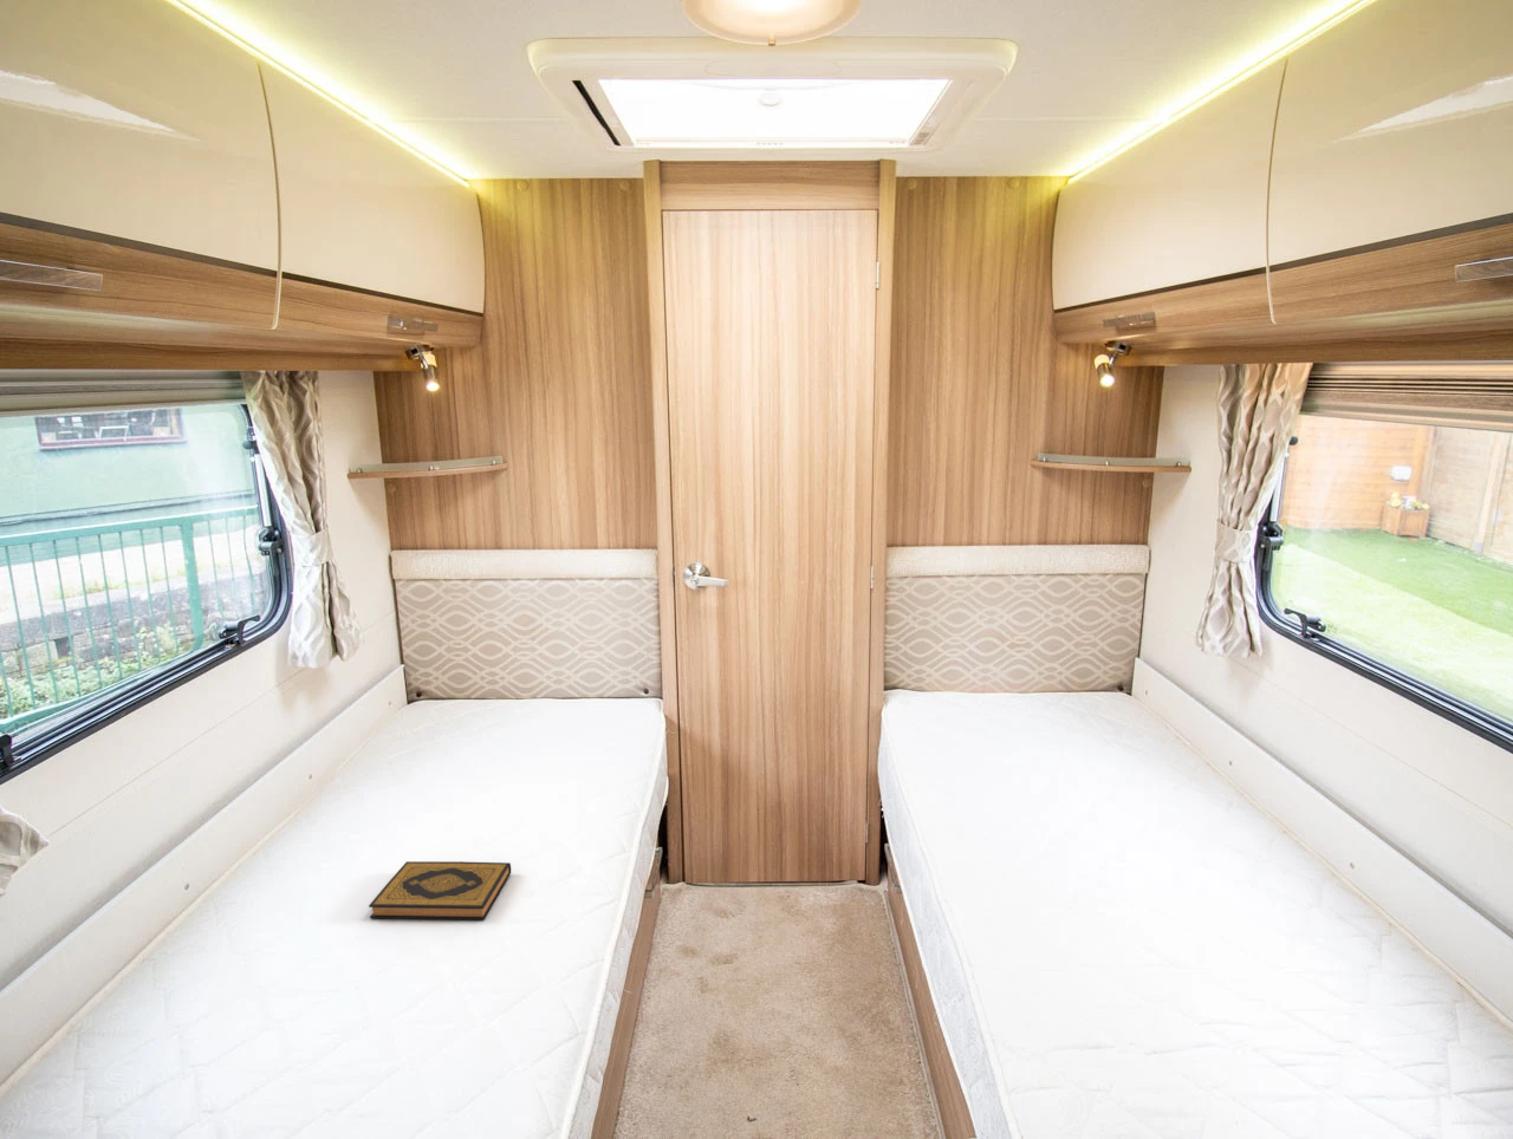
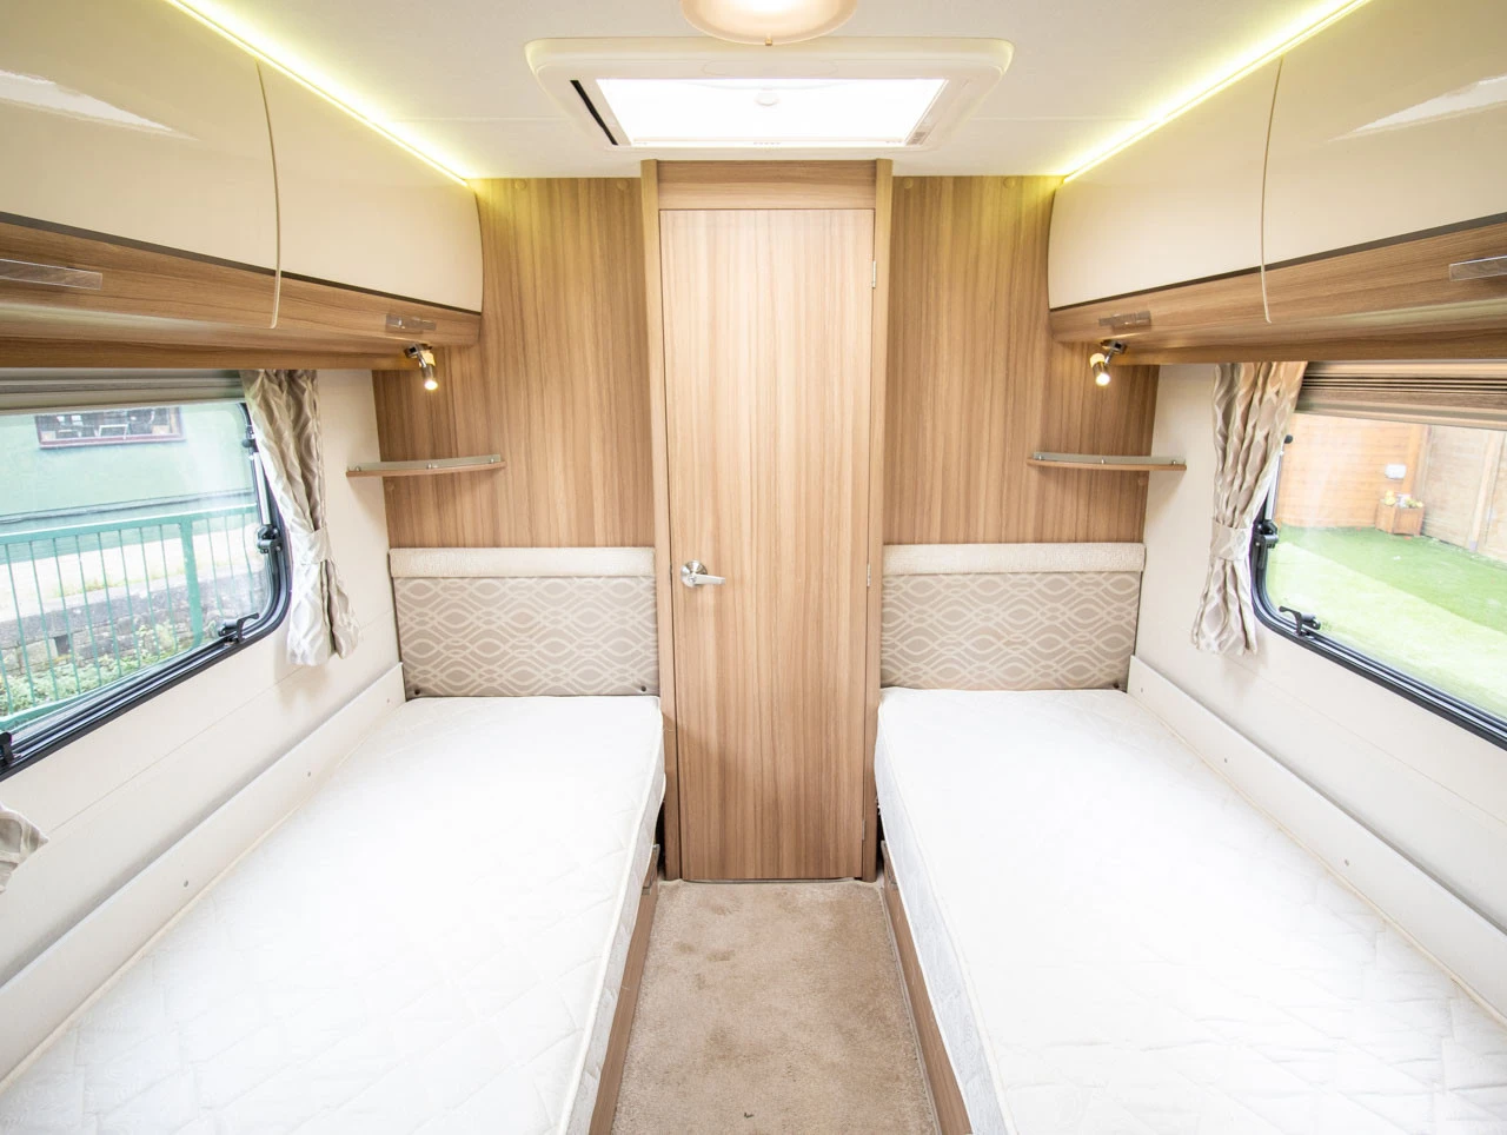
- hardback book [367,860,512,921]
